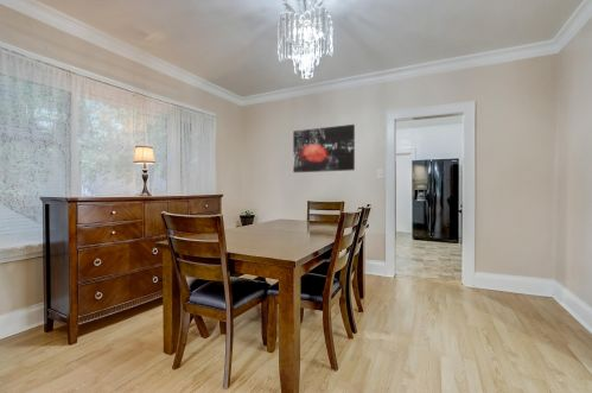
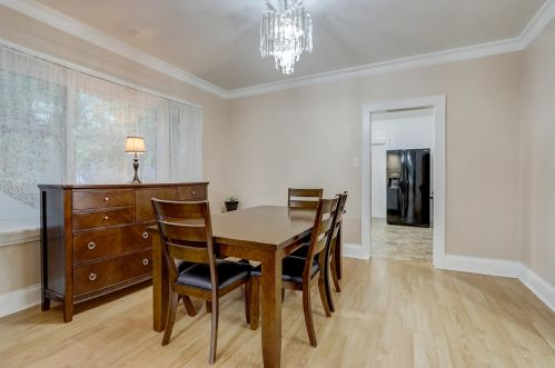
- wall art [292,123,356,173]
